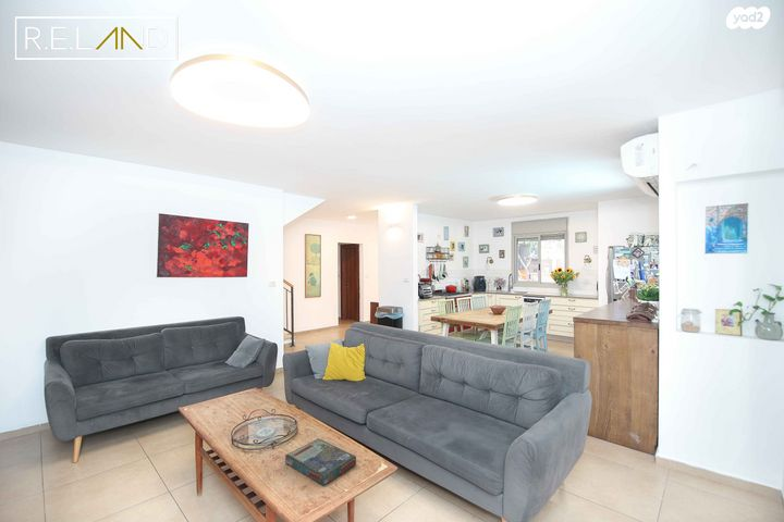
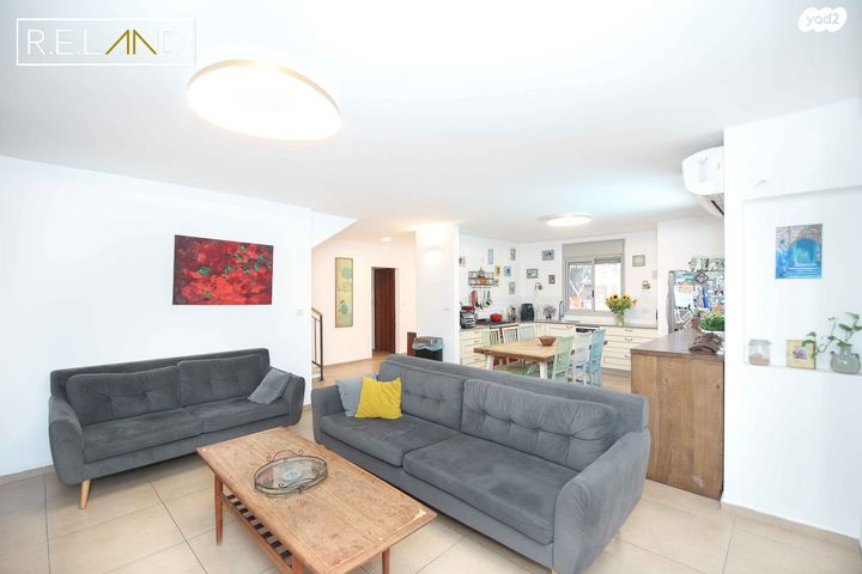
- board game [284,437,357,486]
